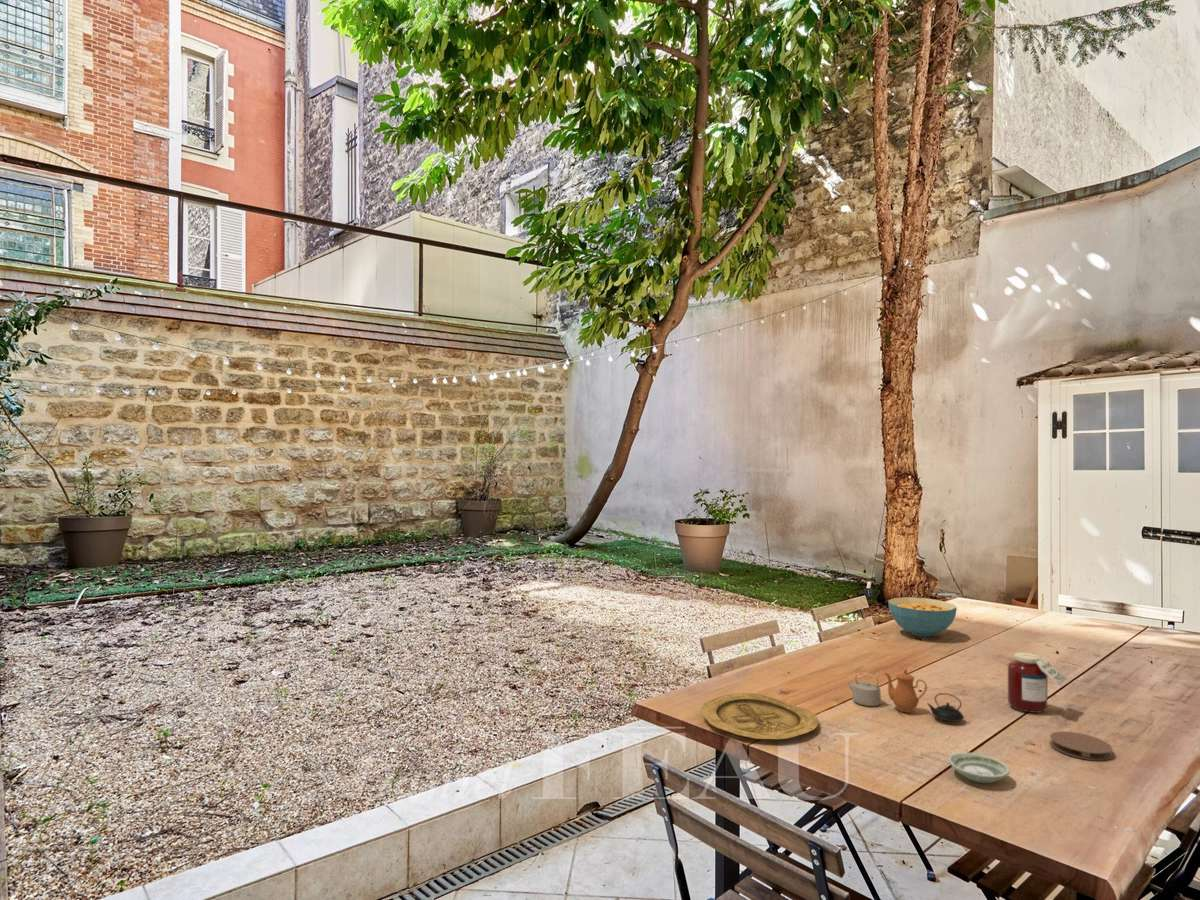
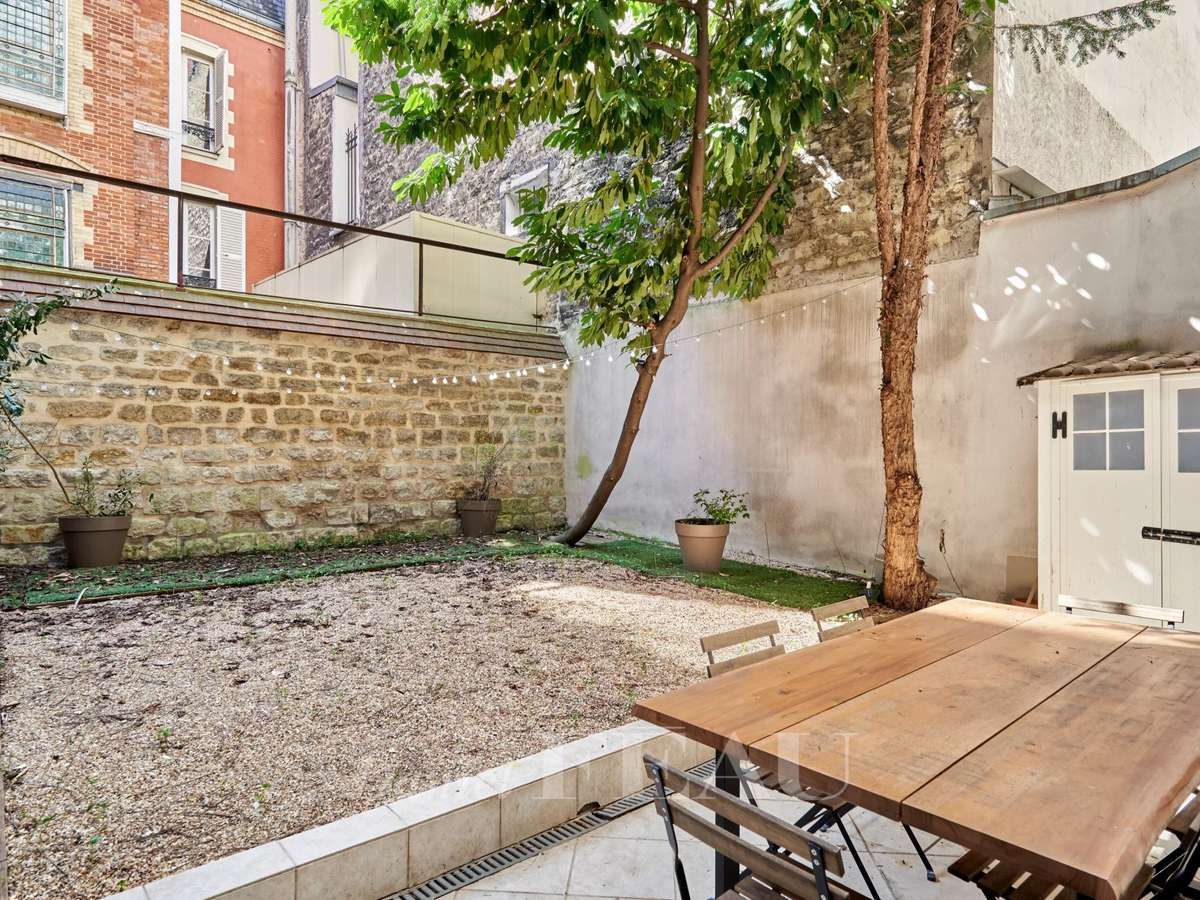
- cereal bowl [887,596,958,638]
- saucer [947,752,1011,784]
- coaster [1049,730,1113,762]
- jar [1007,652,1069,714]
- plate [700,692,820,740]
- teapot [847,668,965,723]
